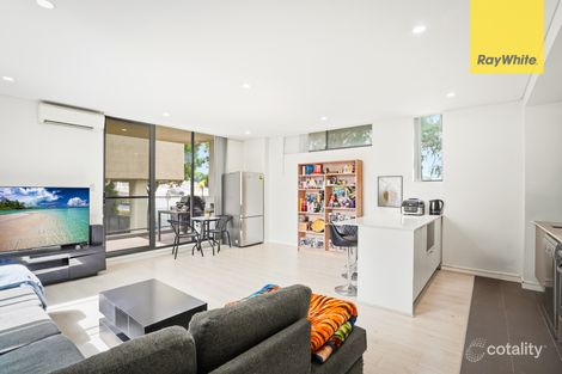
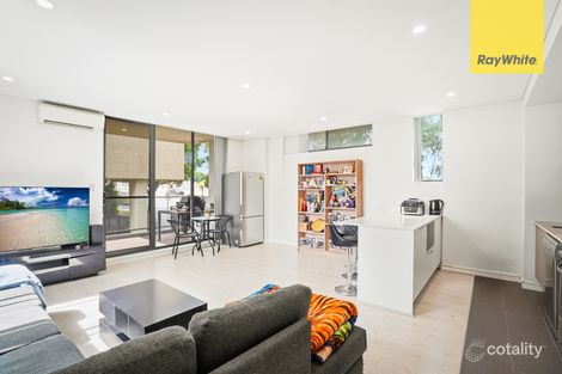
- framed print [377,174,404,209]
